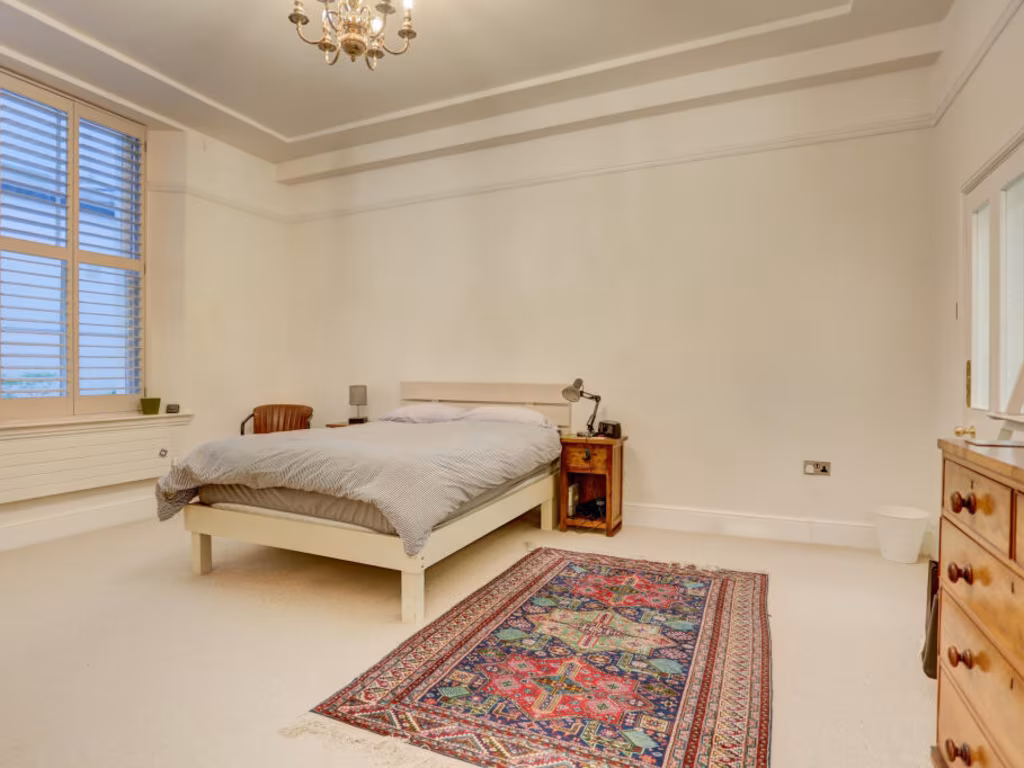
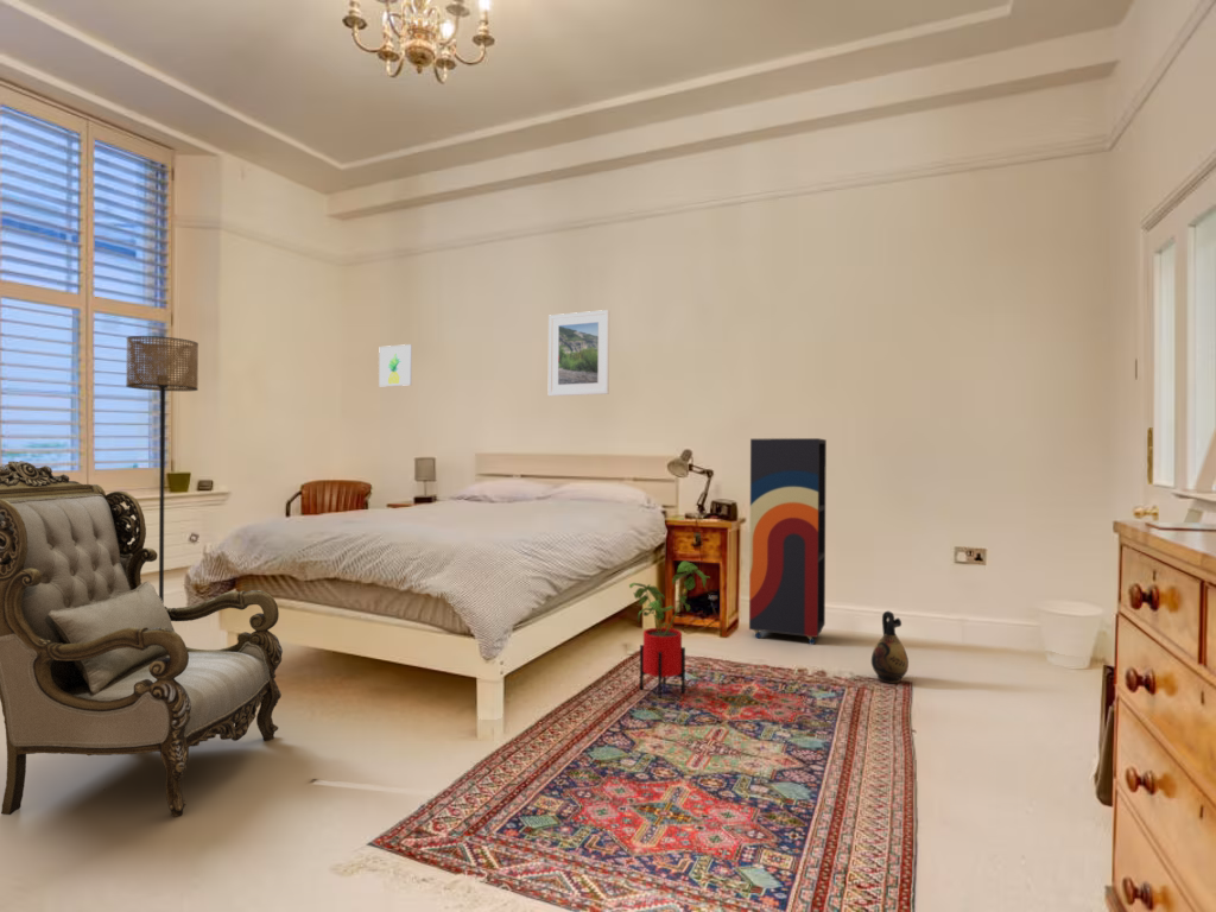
+ house plant [628,559,710,699]
+ floor lamp [125,335,200,606]
+ armchair [0,460,284,818]
+ shelving unit [748,437,828,646]
+ wall art [378,343,413,387]
+ ceramic jug [870,610,910,684]
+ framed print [547,309,610,398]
